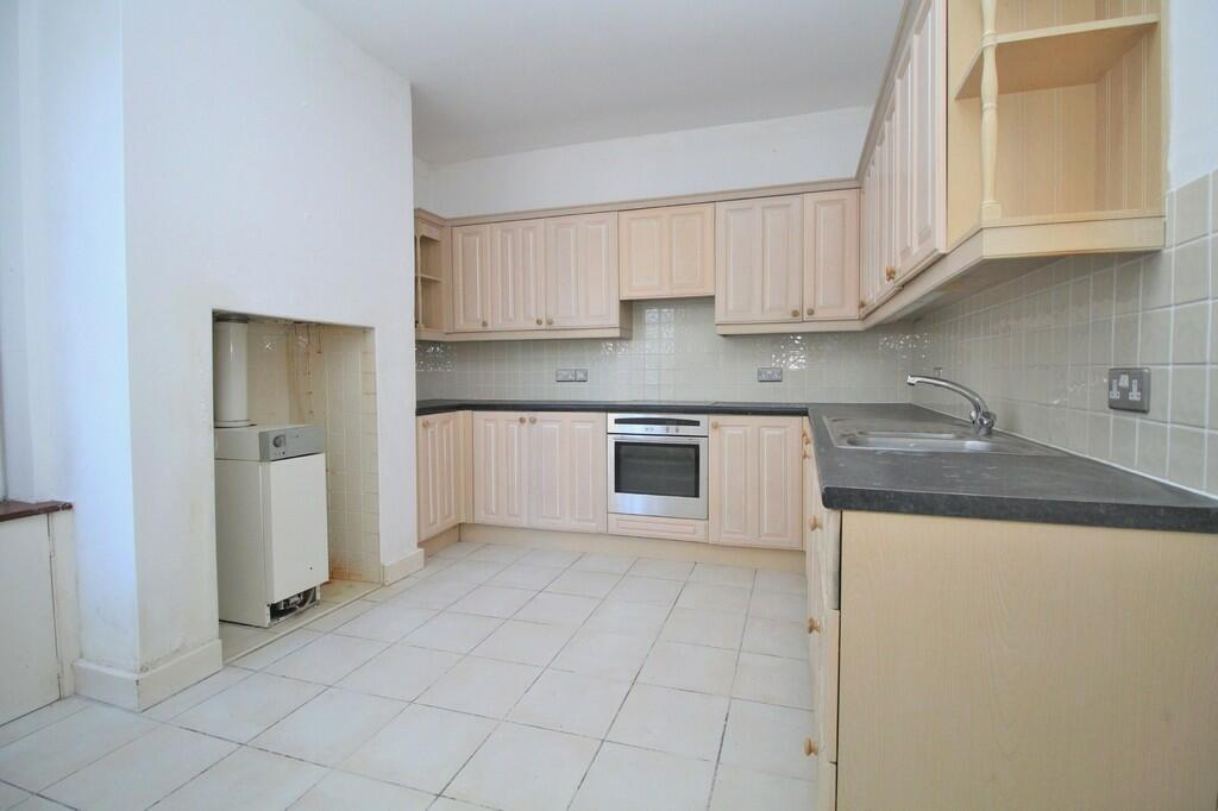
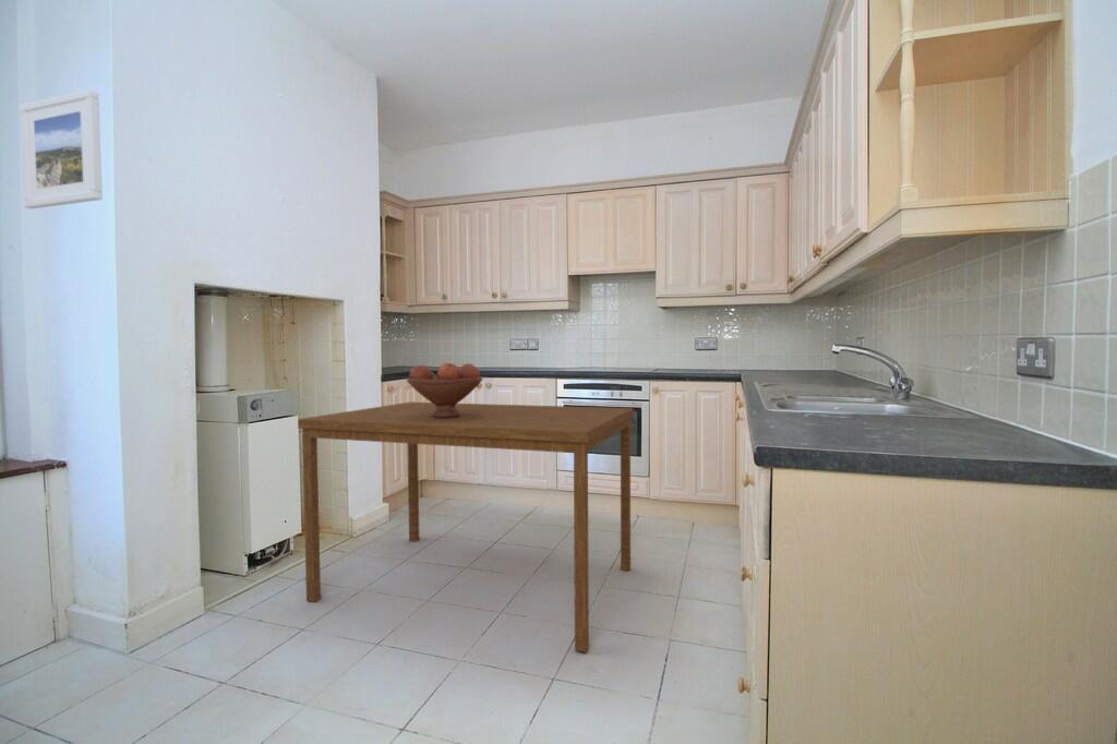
+ fruit bowl [406,362,484,419]
+ dining table [297,401,635,653]
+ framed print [19,88,104,209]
